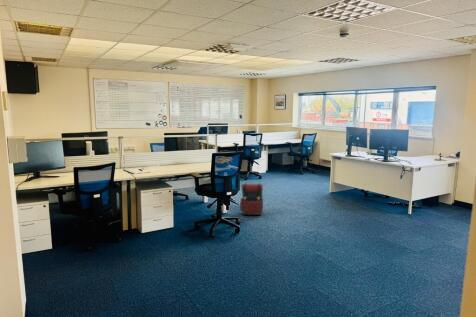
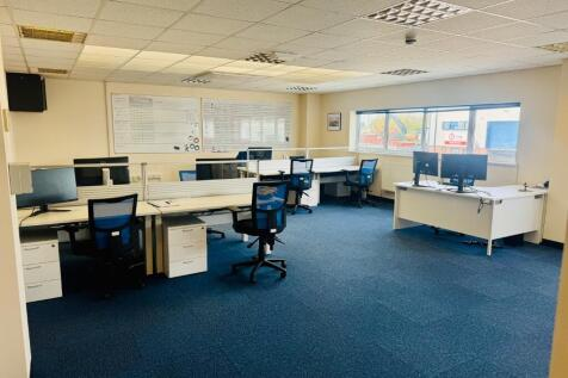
- satchel [239,182,264,216]
